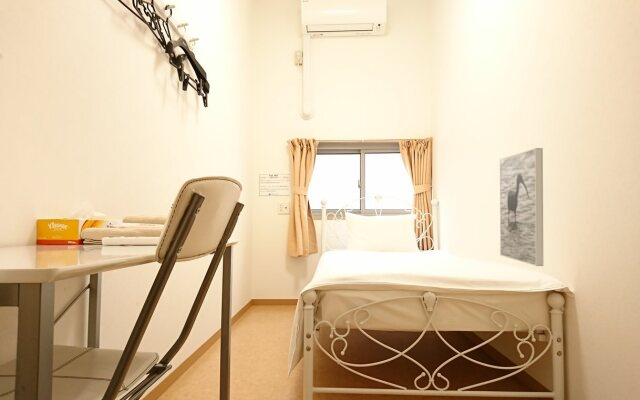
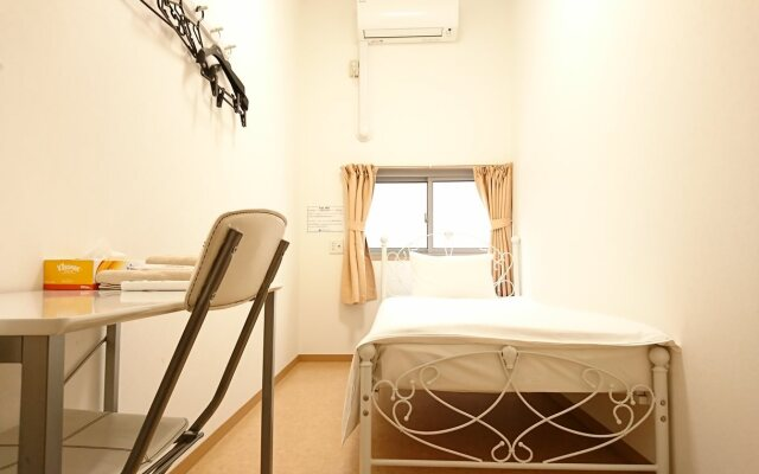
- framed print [499,147,544,267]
